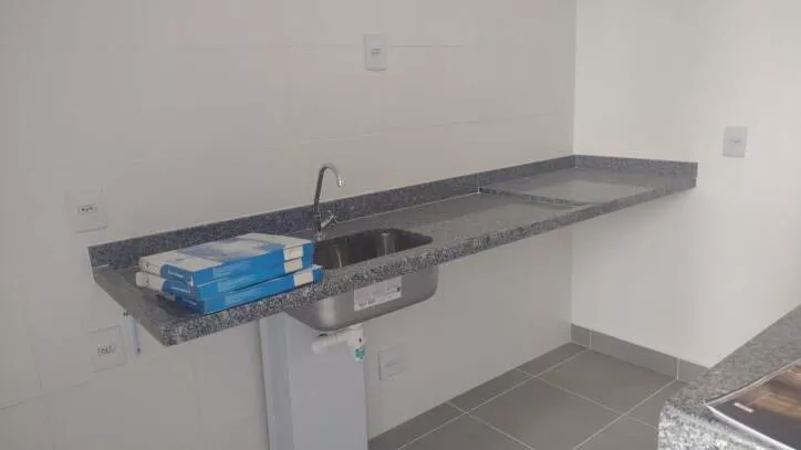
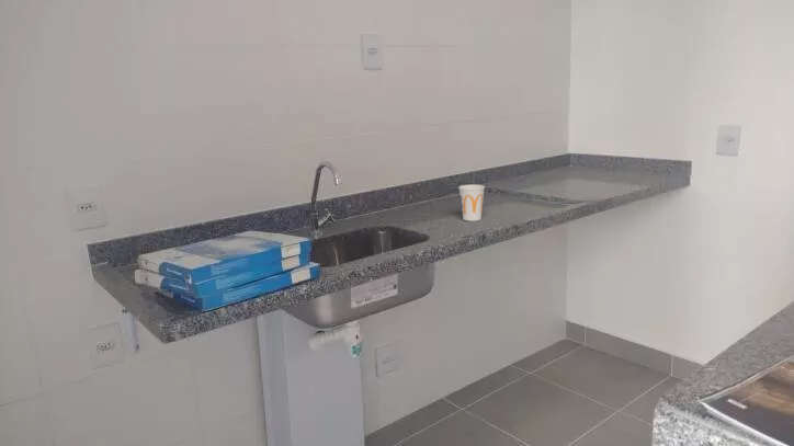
+ cup [457,184,486,222]
